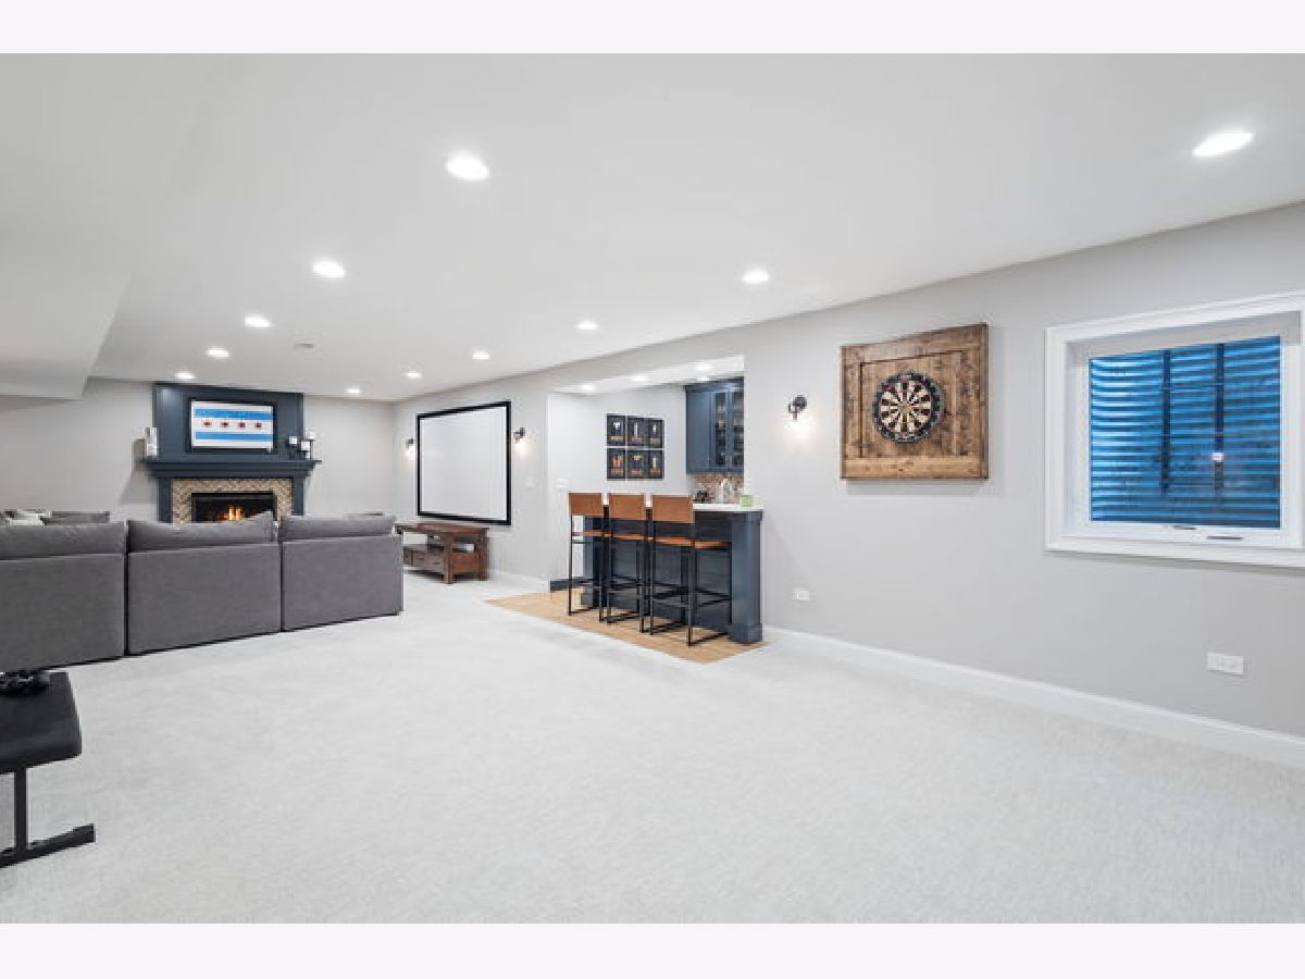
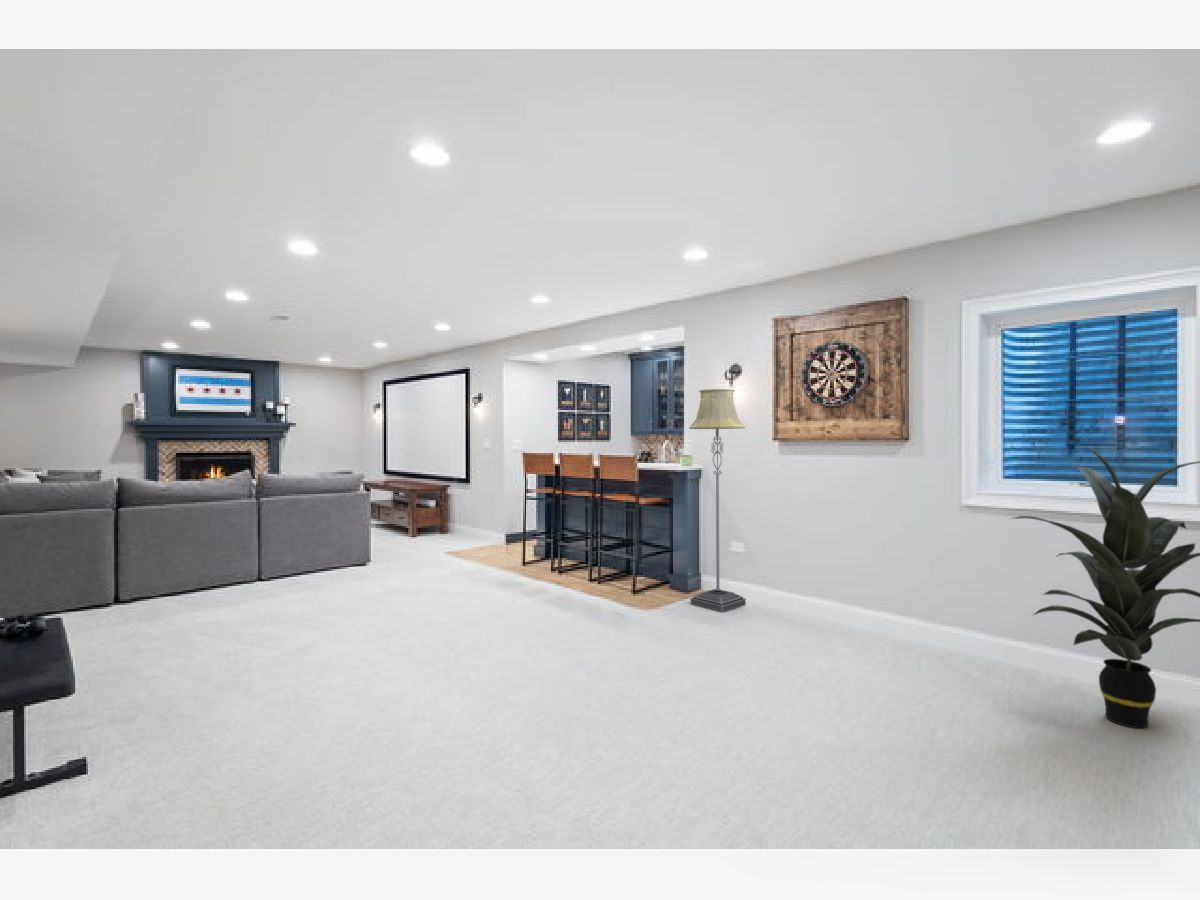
+ floor lamp [688,388,747,613]
+ indoor plant [1010,445,1200,729]
